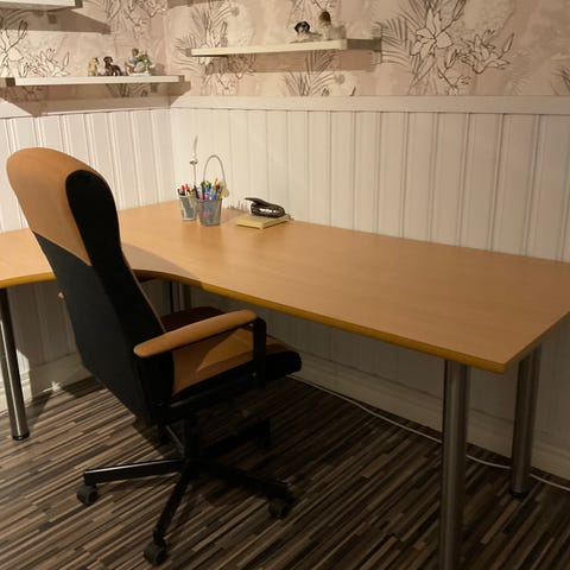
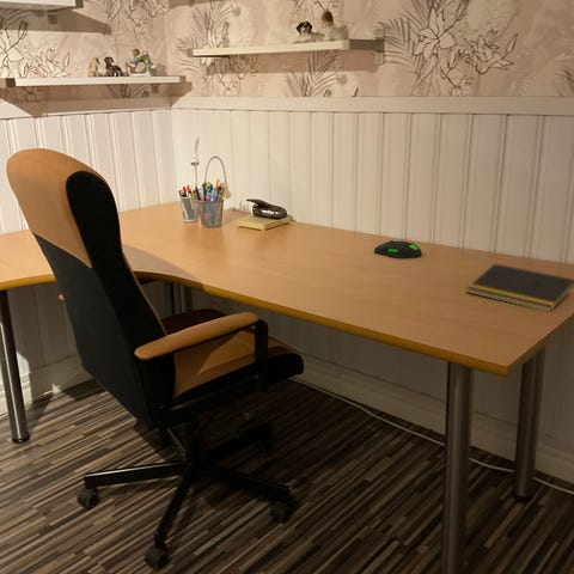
+ computer mouse [373,239,423,261]
+ notepad [465,263,574,313]
